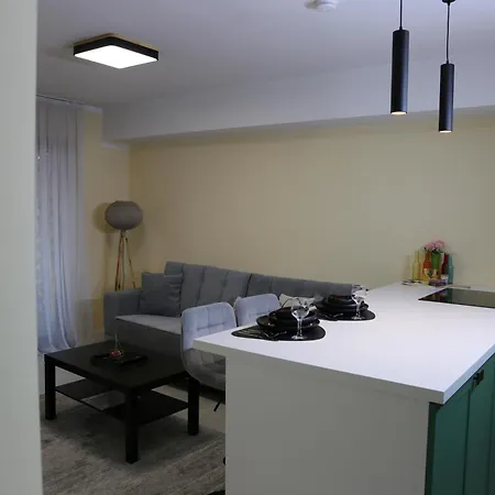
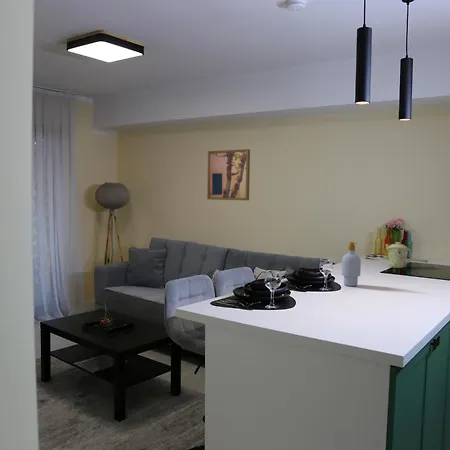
+ wall art [206,148,251,201]
+ soap bottle [341,241,362,287]
+ mug [386,241,413,269]
